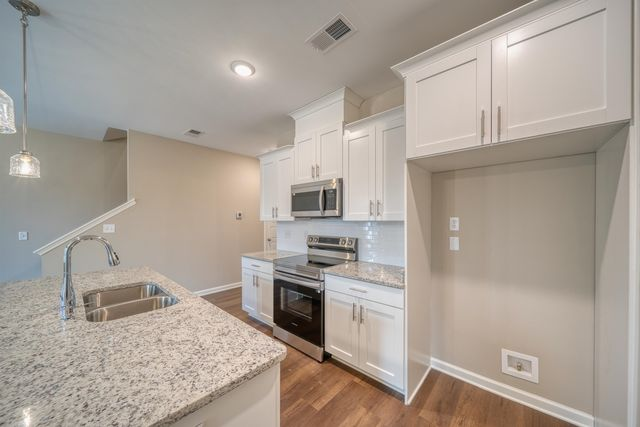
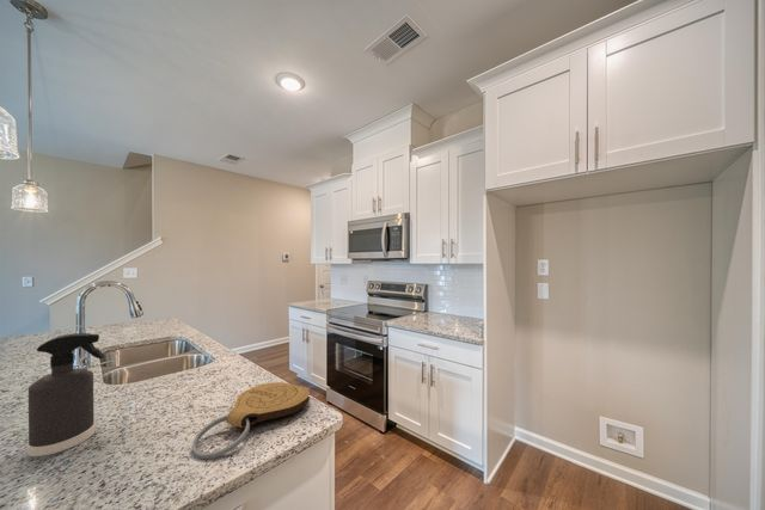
+ key chain [191,381,311,460]
+ spray bottle [26,332,106,457]
